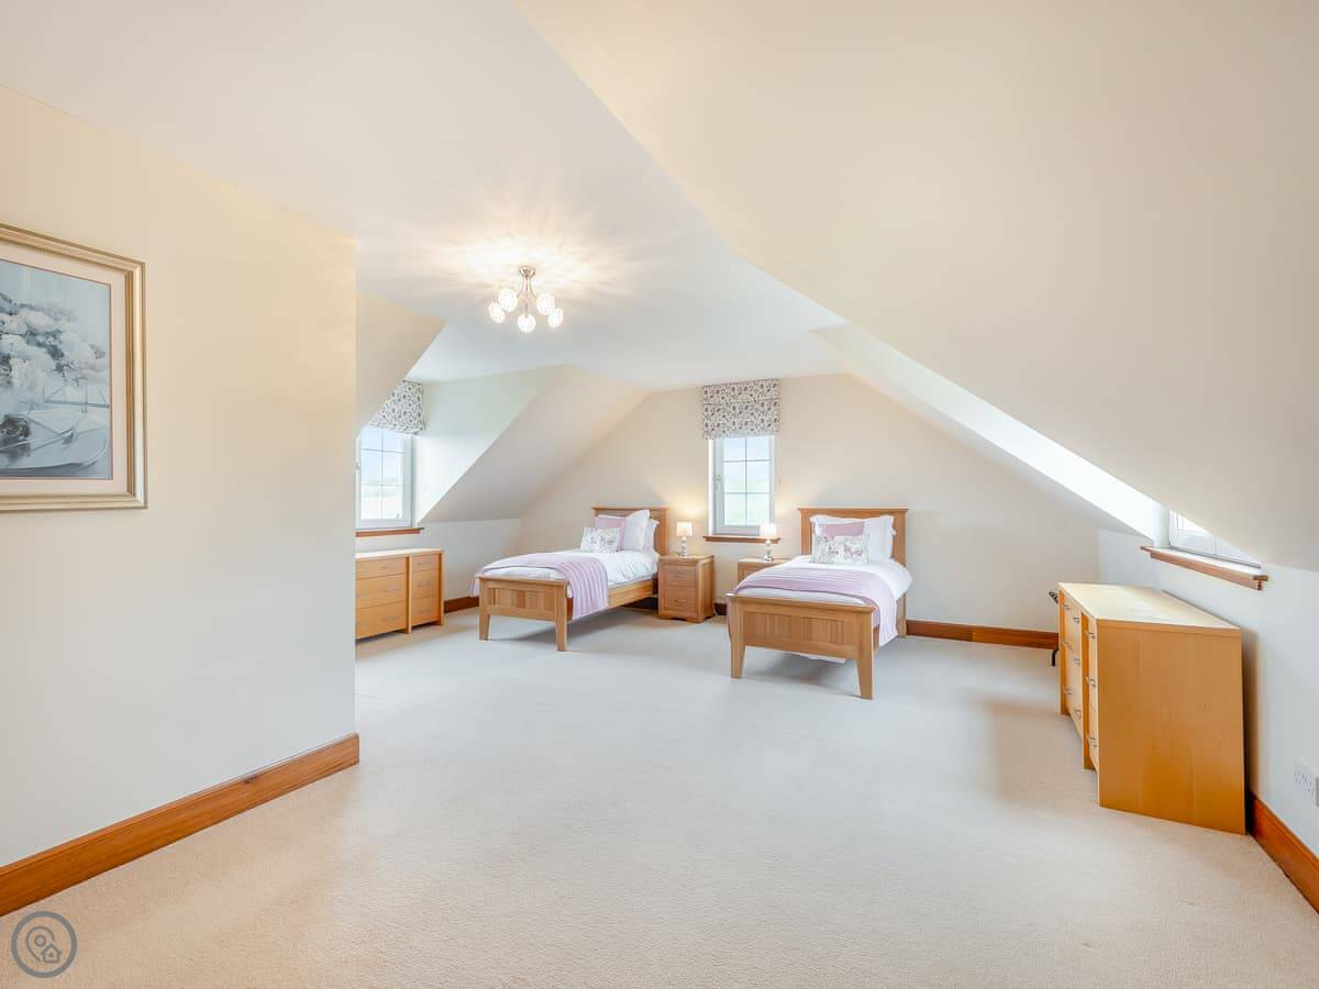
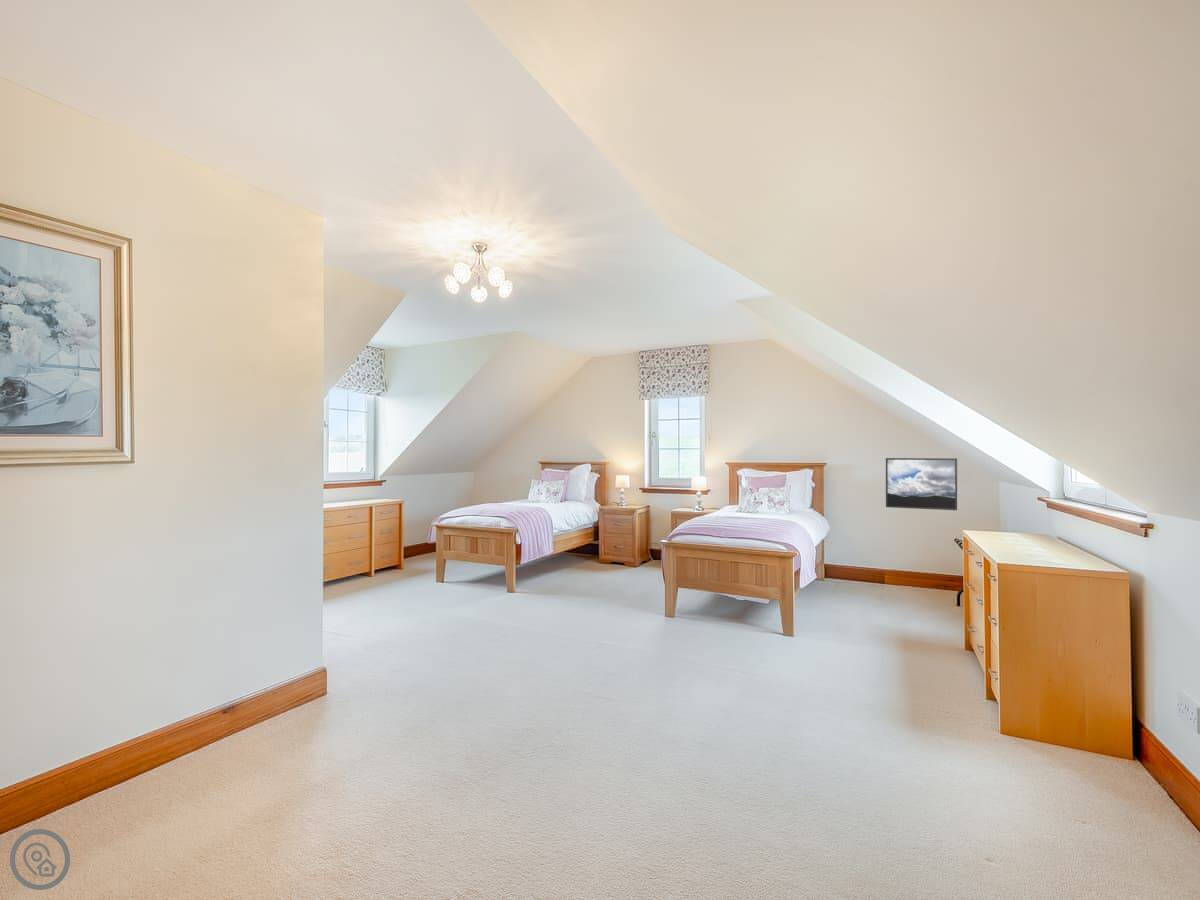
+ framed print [885,457,958,511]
